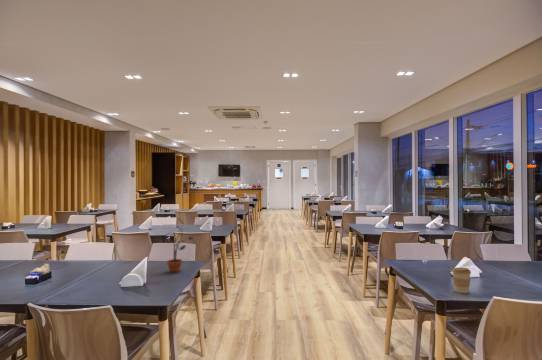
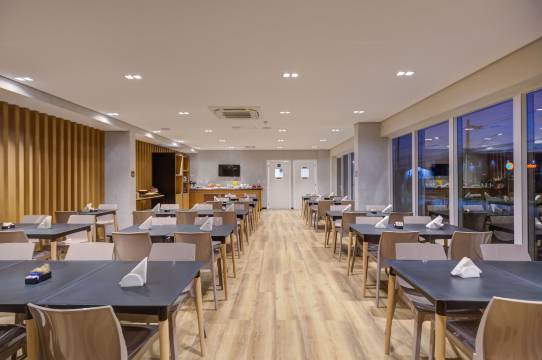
- coffee cup [451,267,472,294]
- potted plant [162,217,194,273]
